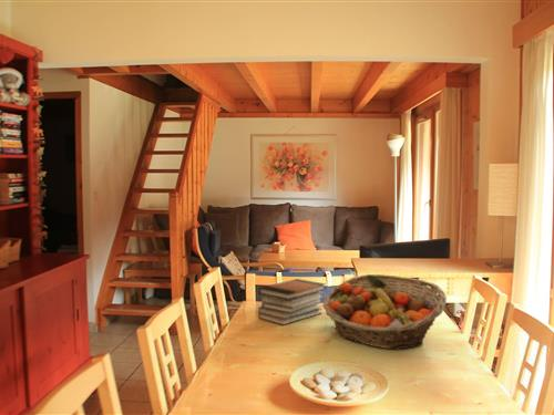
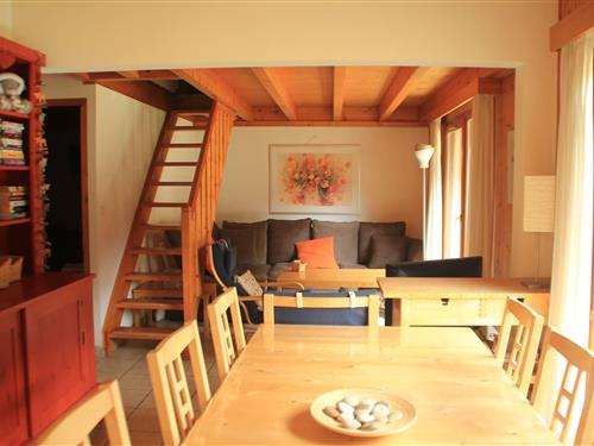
- fruit basket [321,273,448,350]
- book stack [257,278,327,326]
